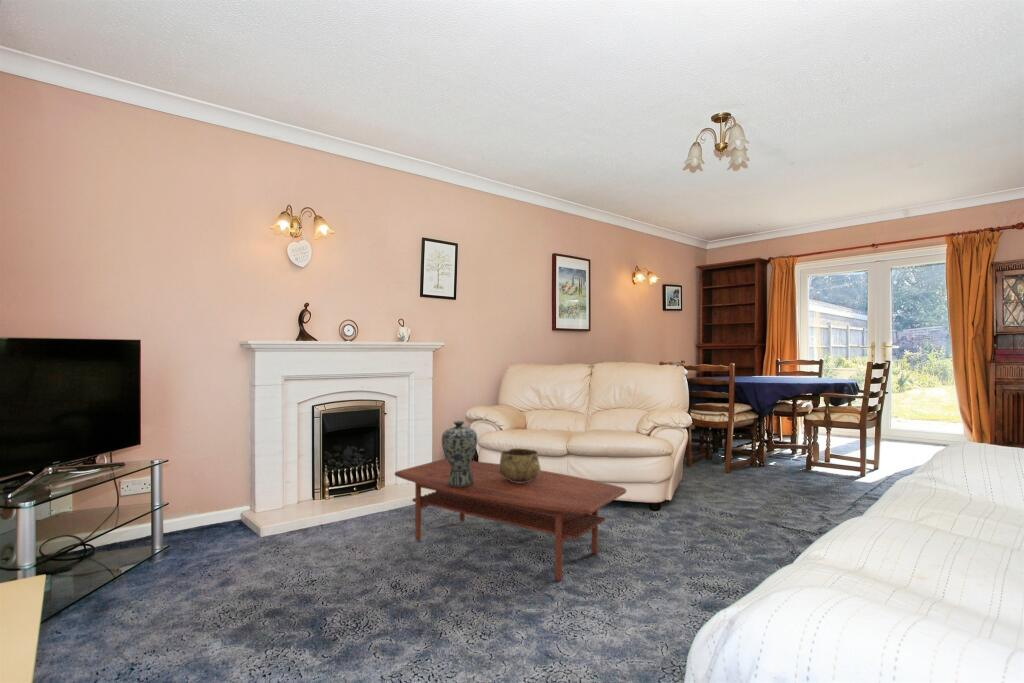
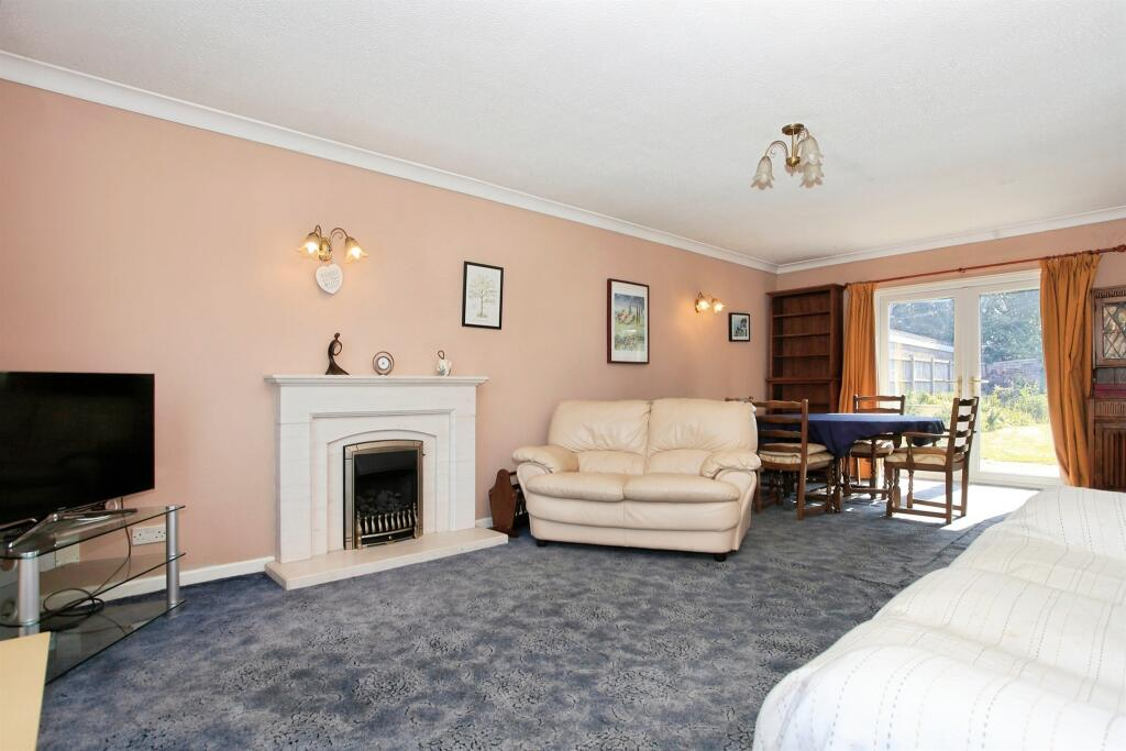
- vase [441,420,478,487]
- coffee table [394,458,627,582]
- decorative bowl [499,448,541,483]
